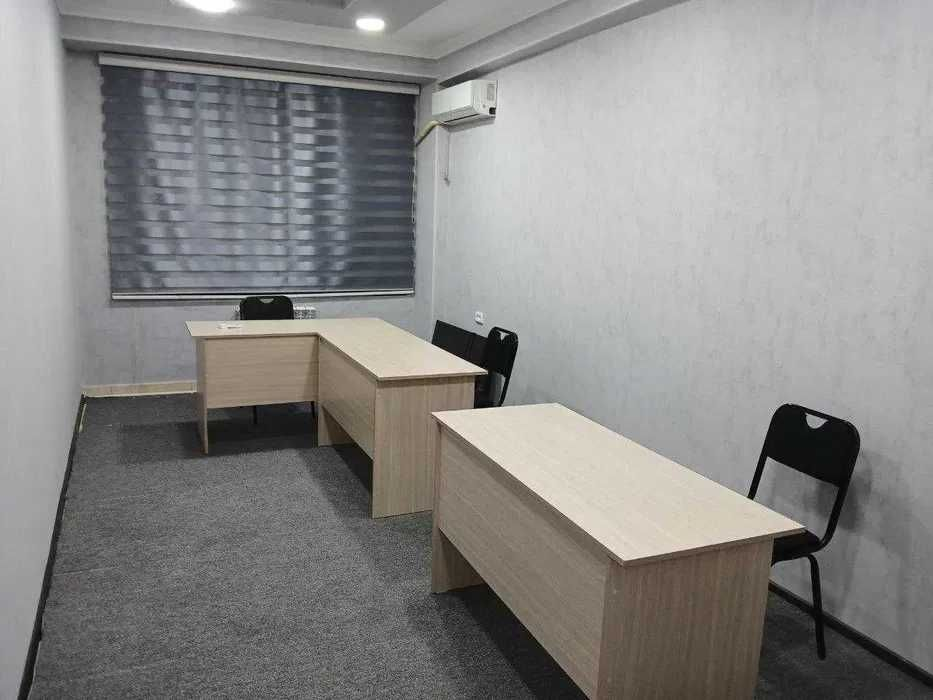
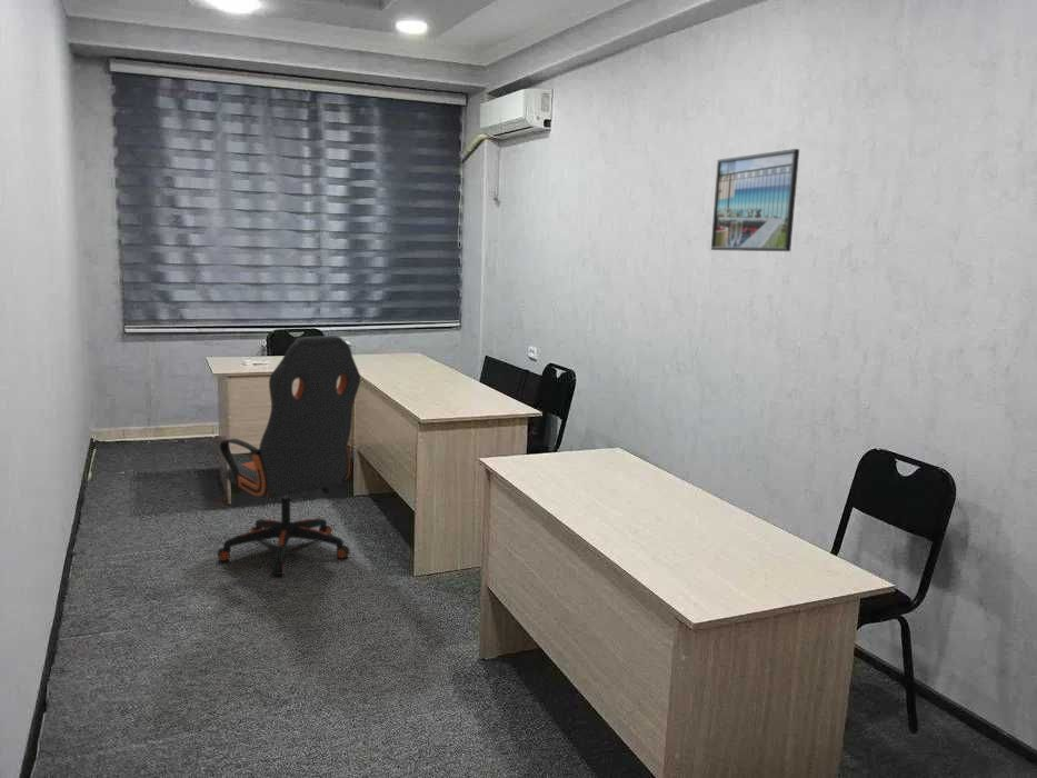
+ office chair [216,335,361,576]
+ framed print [710,148,800,252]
